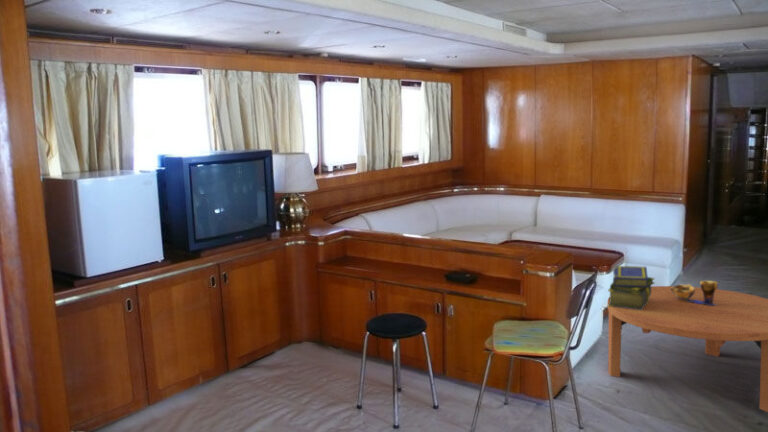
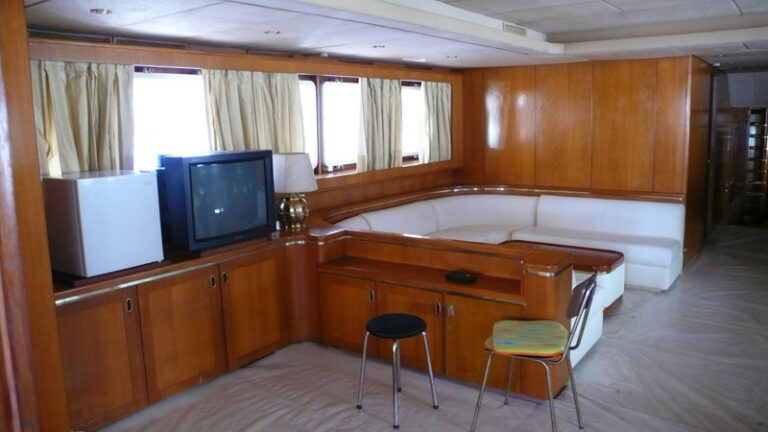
- coffee table [606,285,768,413]
- stack of books [607,265,656,310]
- decorative bowl [671,280,719,306]
